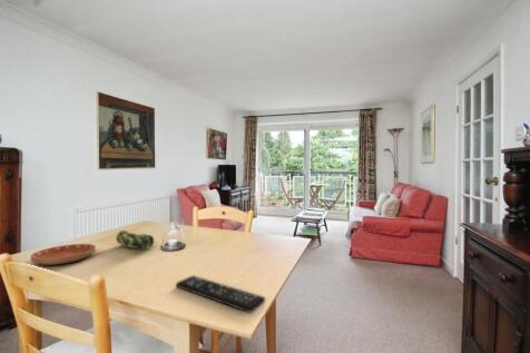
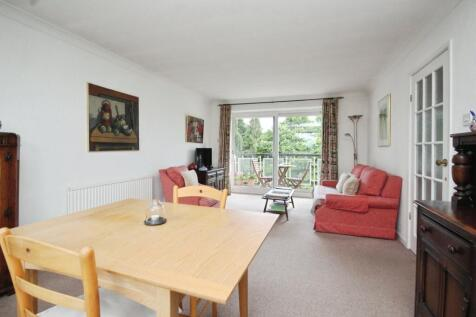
- pencil case [115,229,155,251]
- remote control [175,274,266,314]
- saucer [30,243,97,266]
